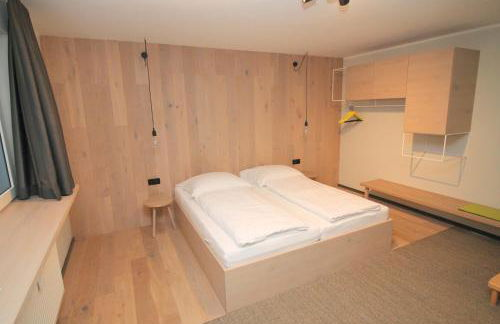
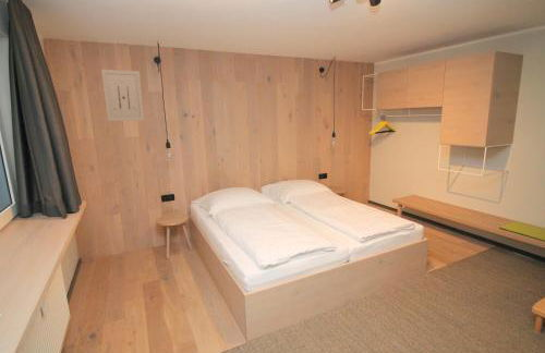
+ wall art [100,69,145,122]
